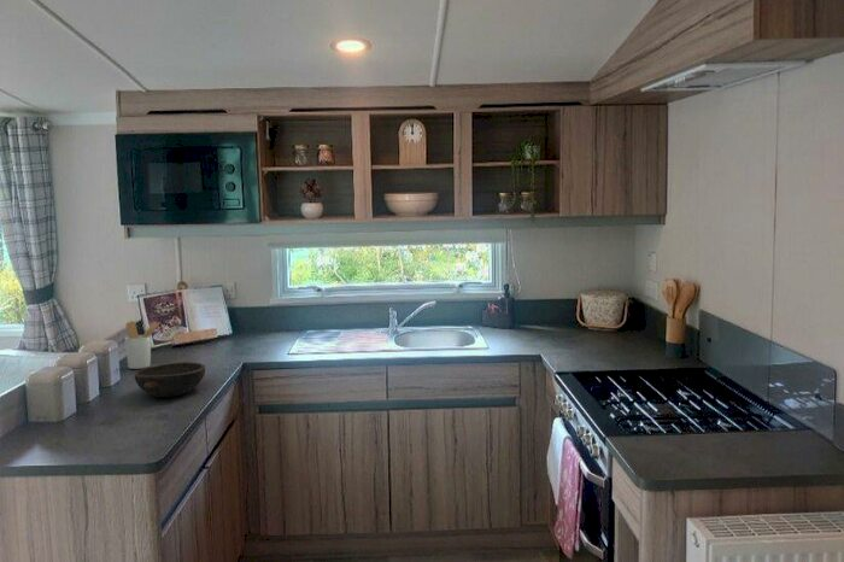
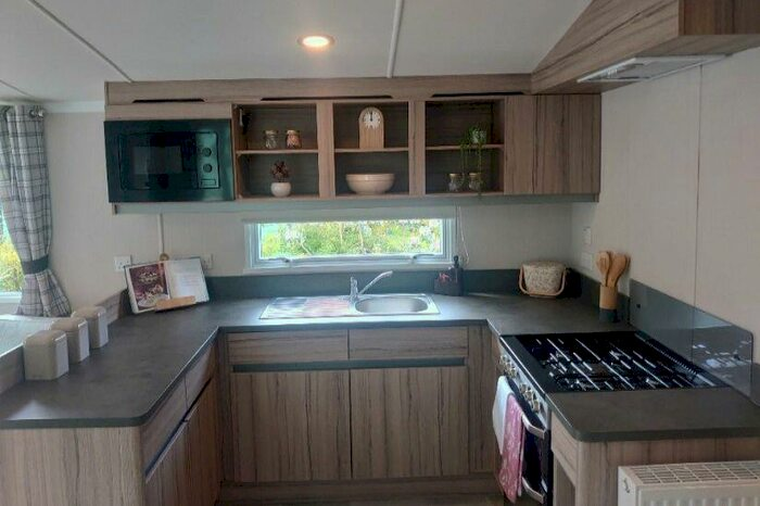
- bowl [133,361,206,398]
- utensil holder [124,320,162,370]
